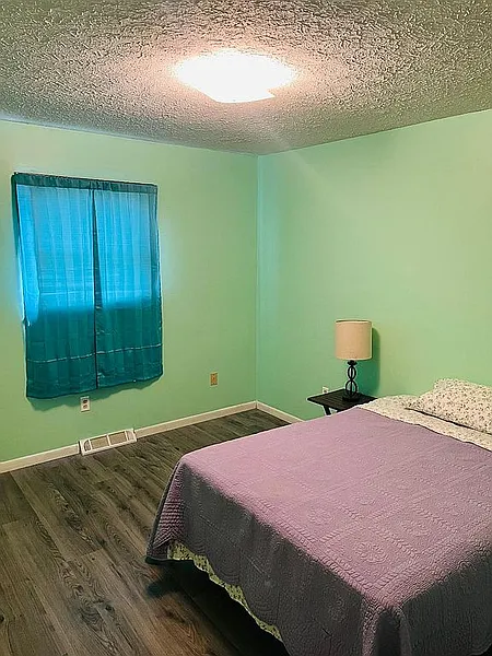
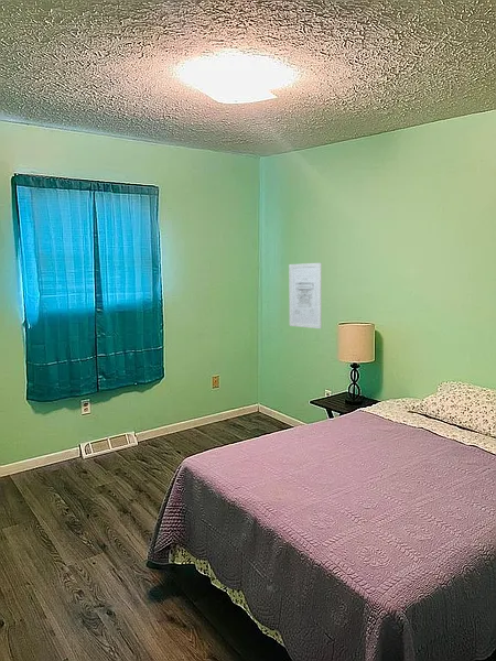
+ wall art [288,262,323,329]
